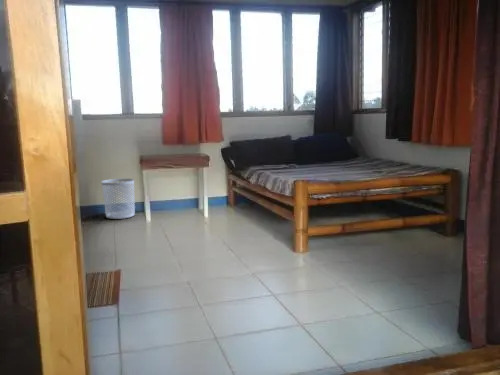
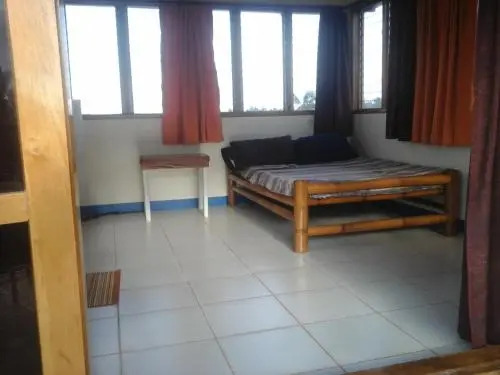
- waste bin [101,178,136,220]
